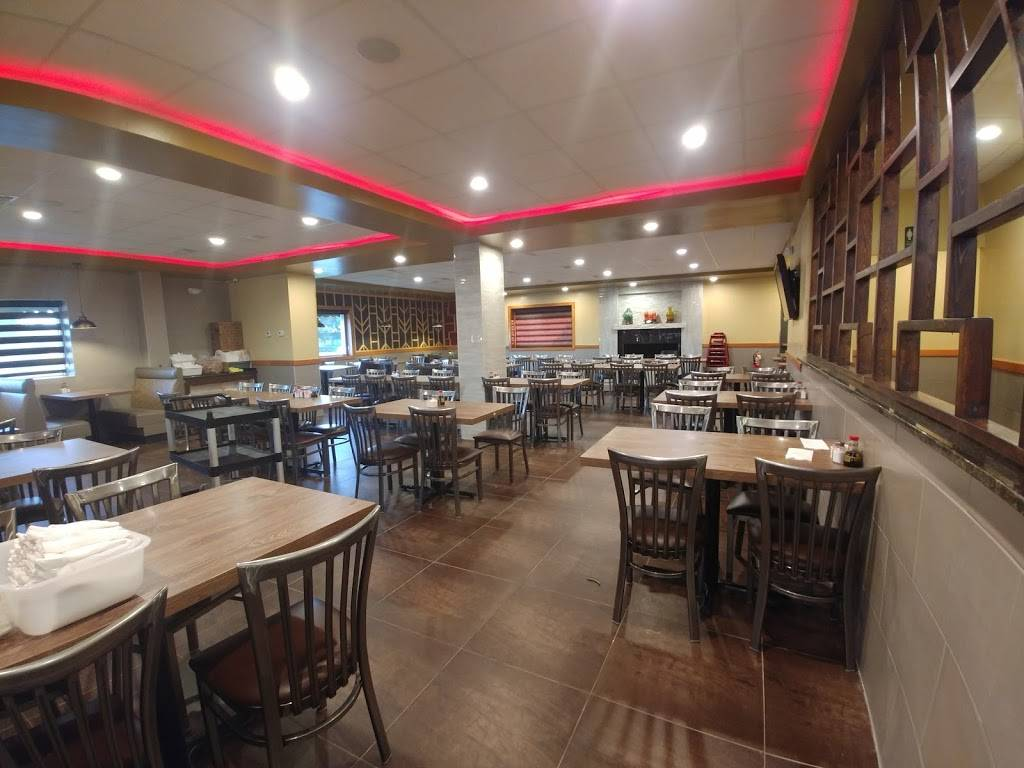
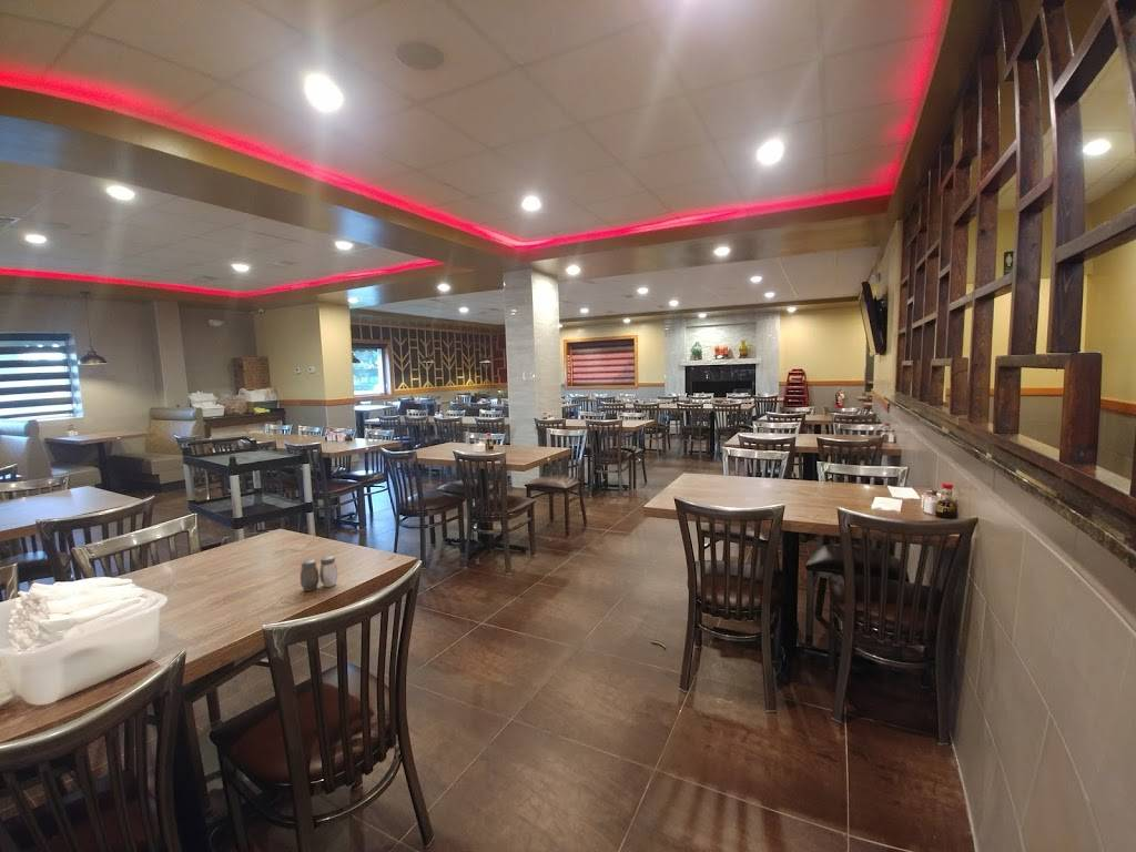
+ salt and pepper shaker [300,555,338,592]
